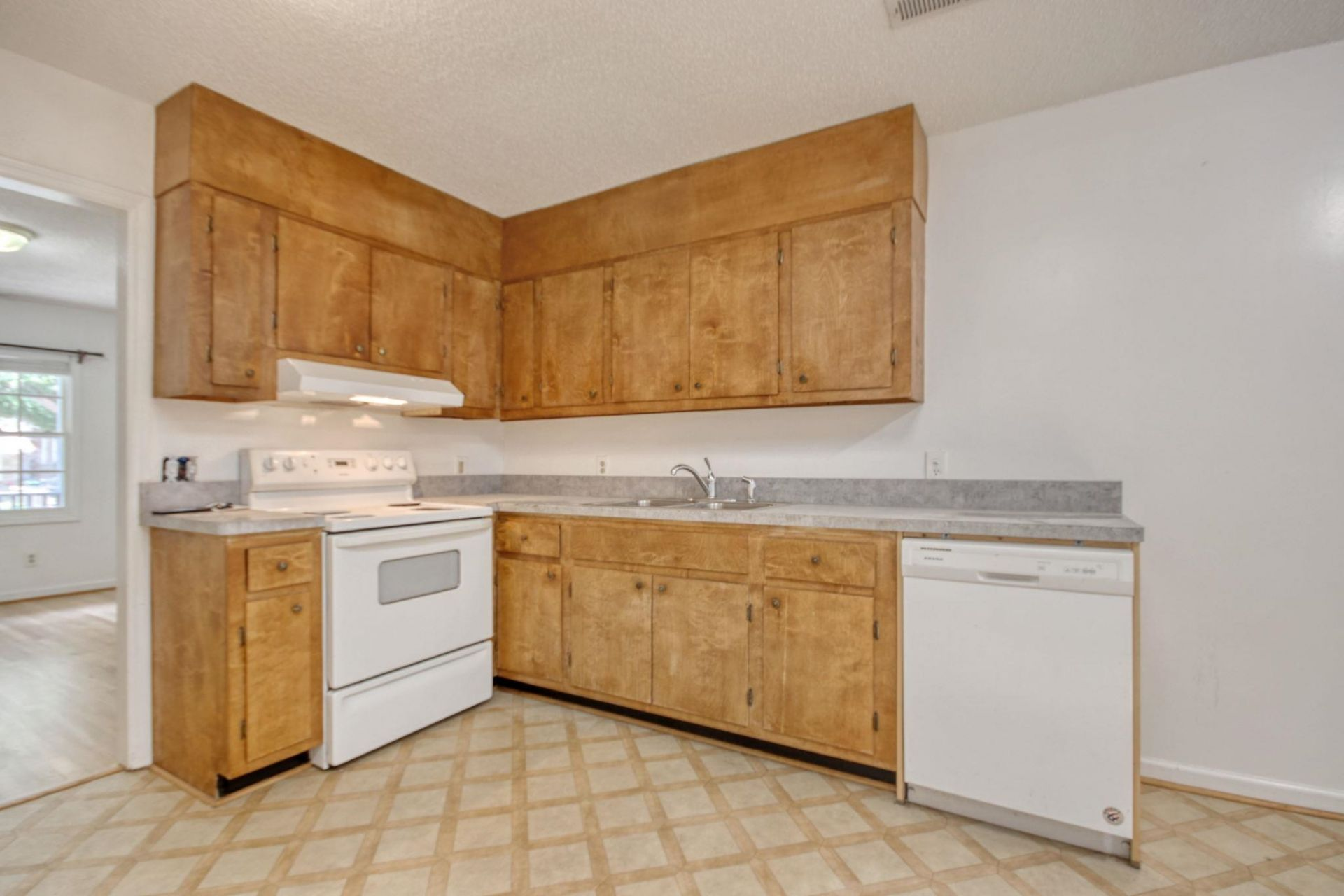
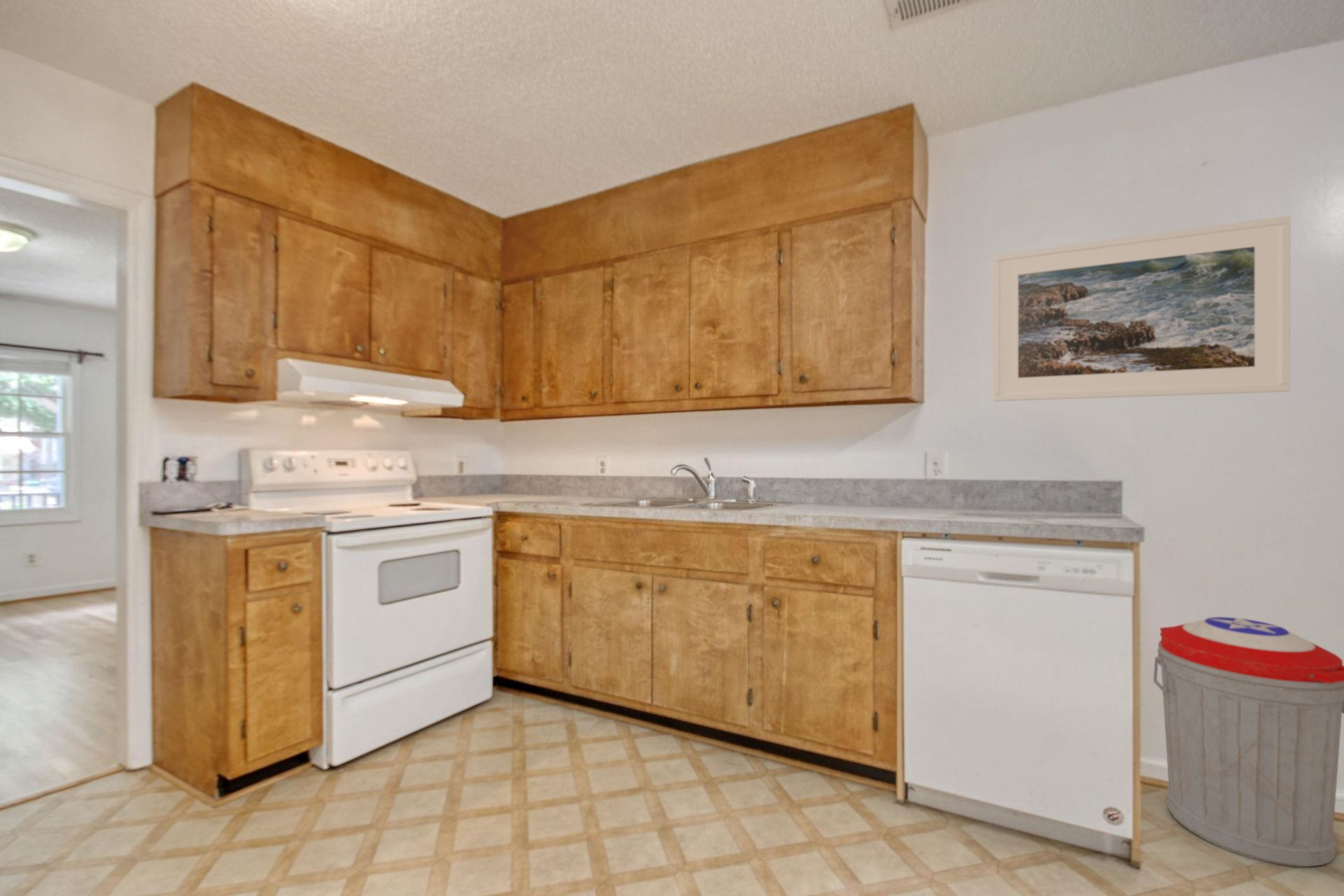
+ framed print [992,215,1291,402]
+ trash can [1153,616,1344,867]
